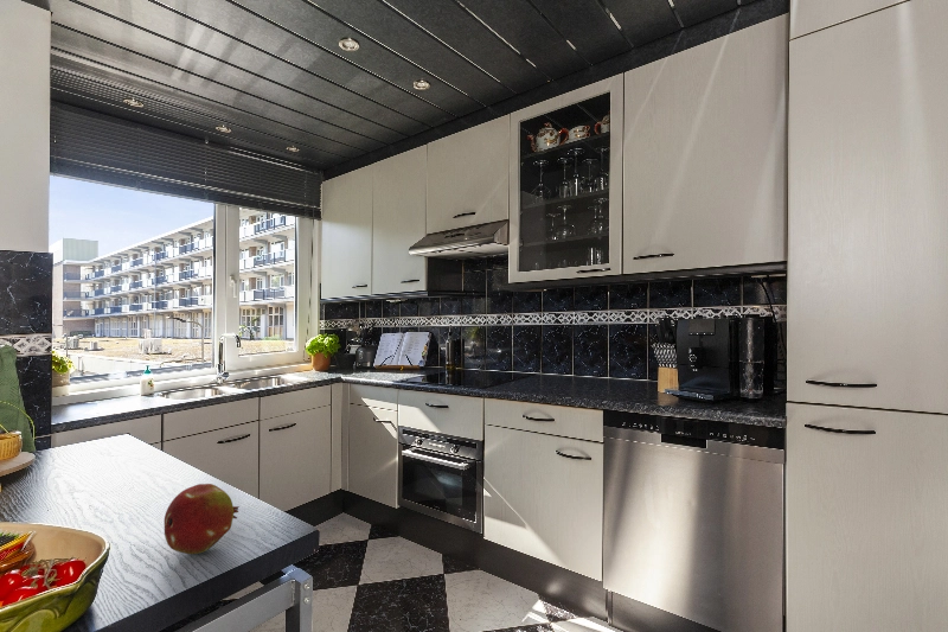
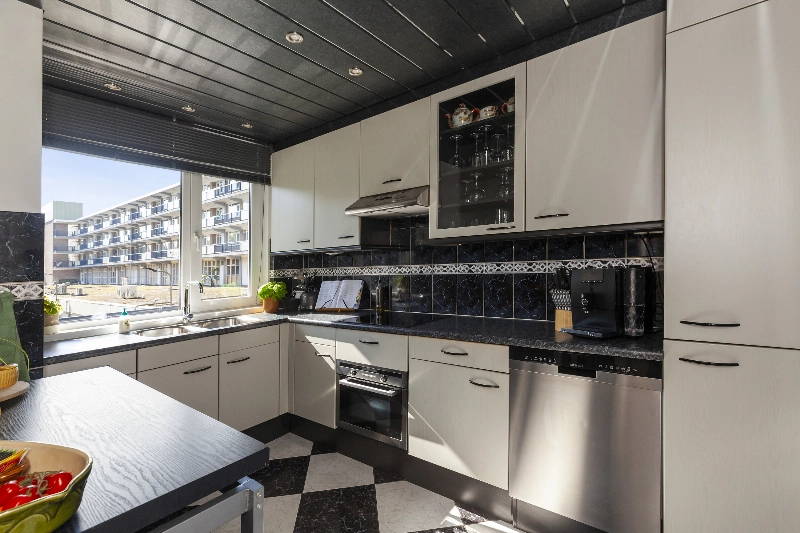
- fruit [164,483,241,555]
